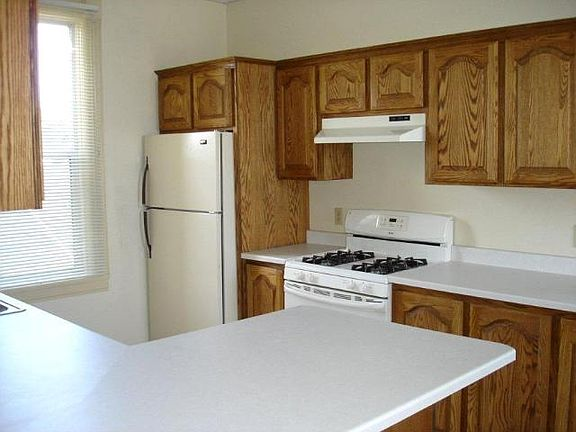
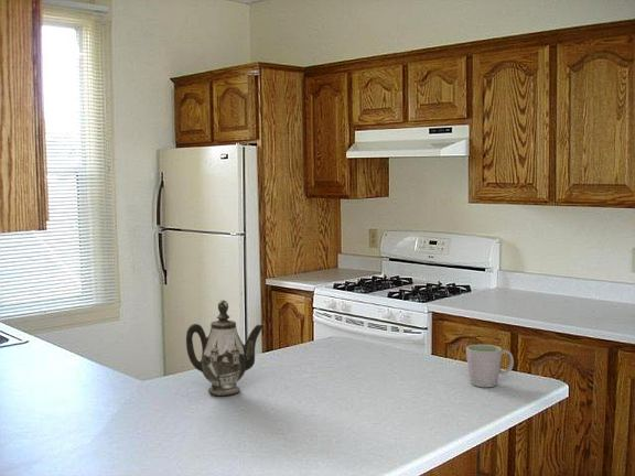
+ mug [465,344,515,388]
+ teapot [185,299,266,397]
